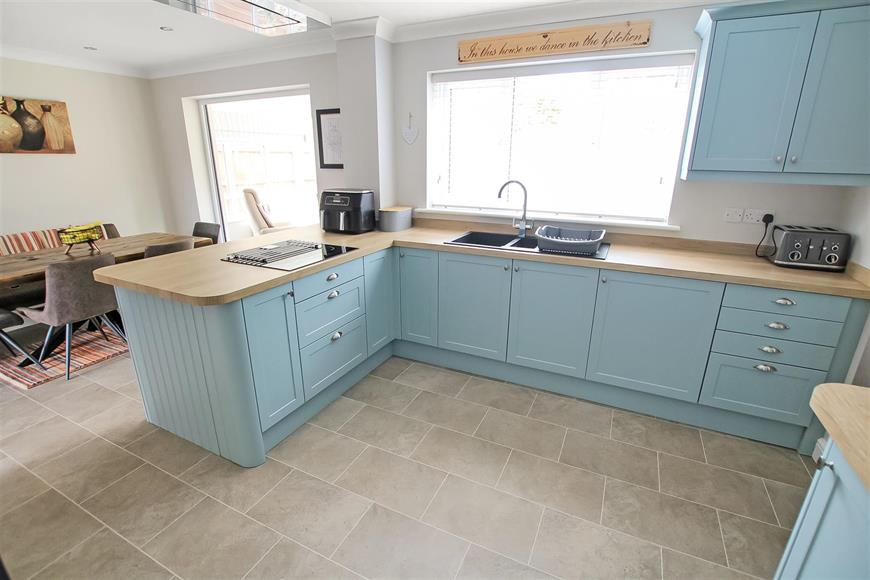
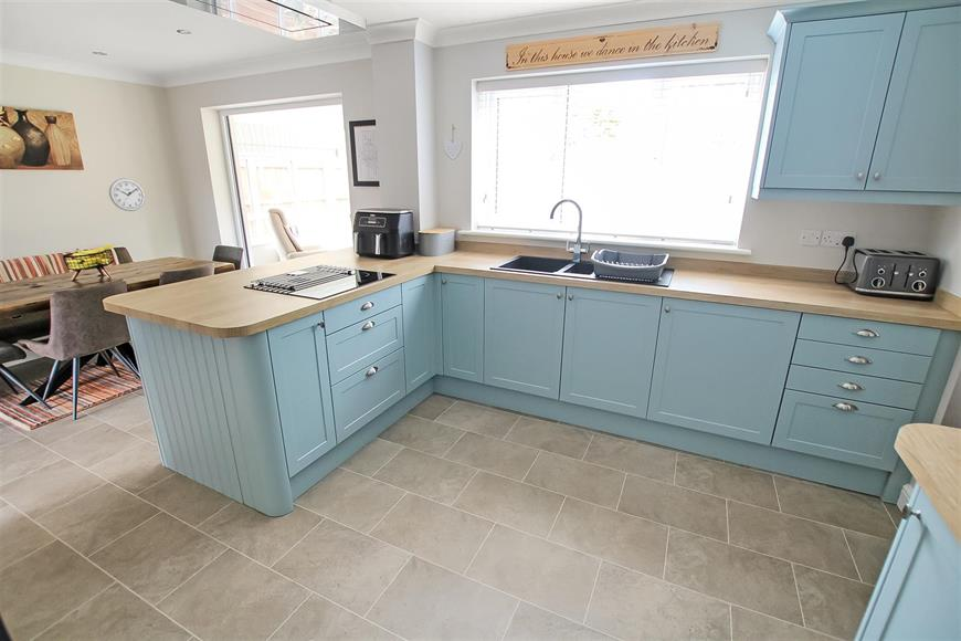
+ wall clock [108,178,146,212]
